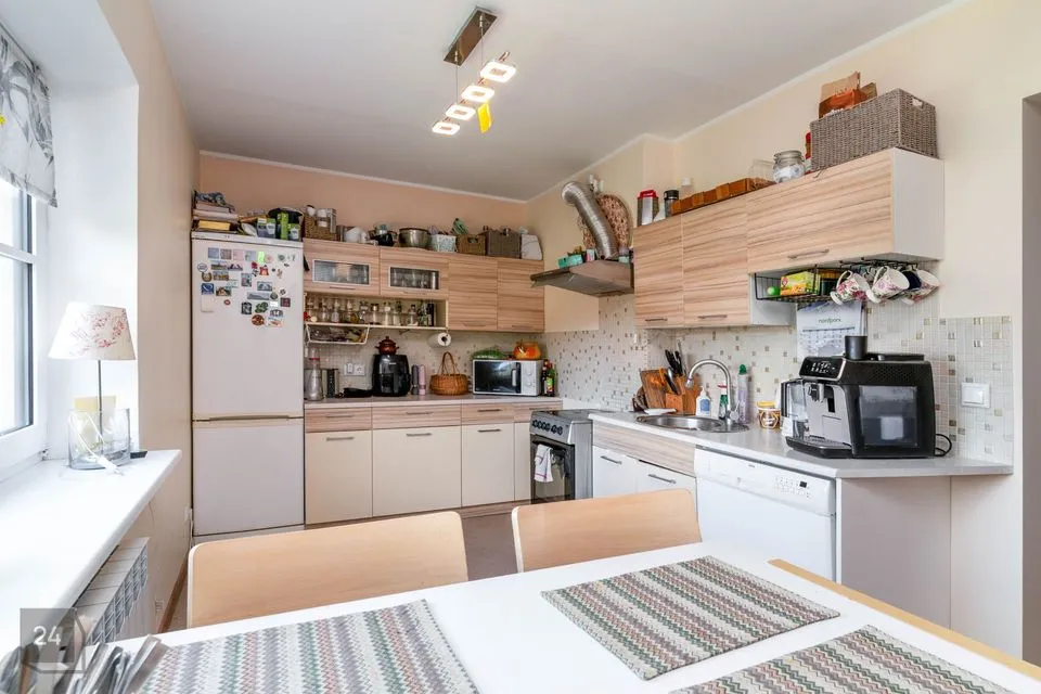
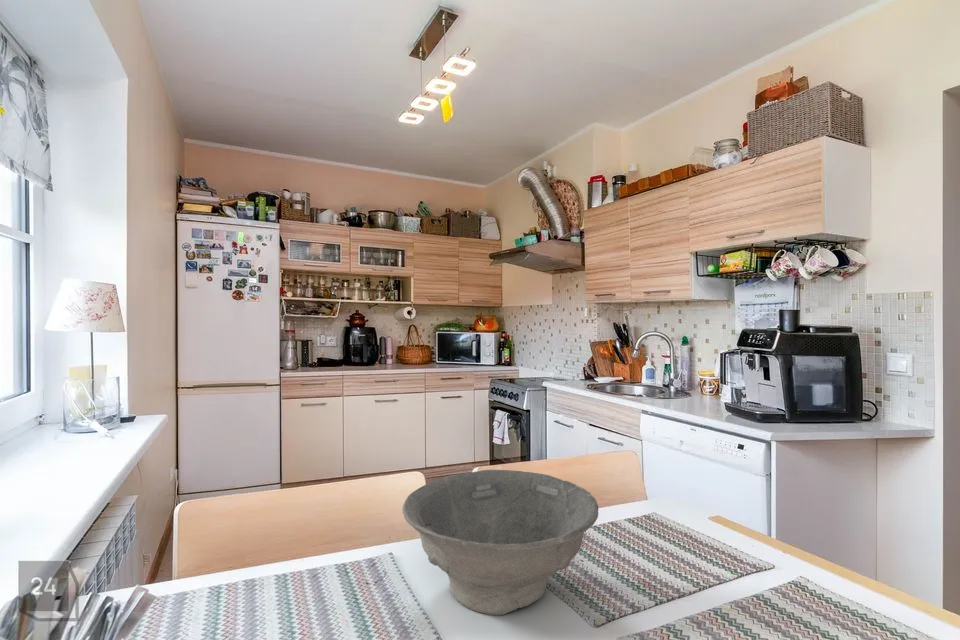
+ bowl [401,469,599,616]
